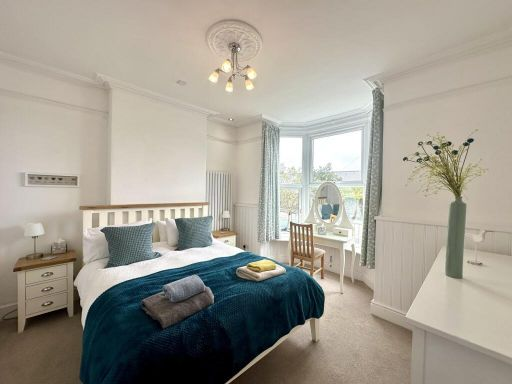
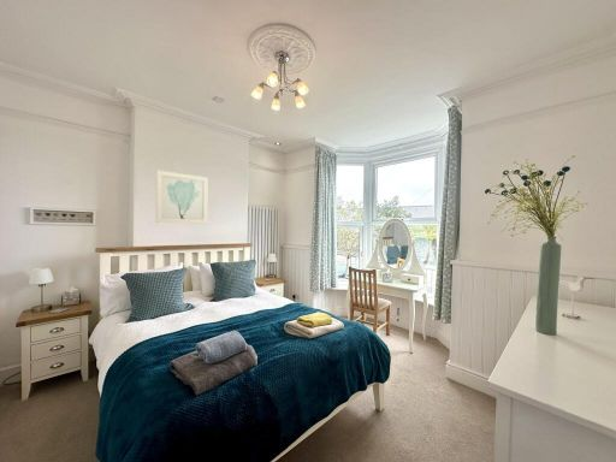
+ wall art [155,170,209,225]
